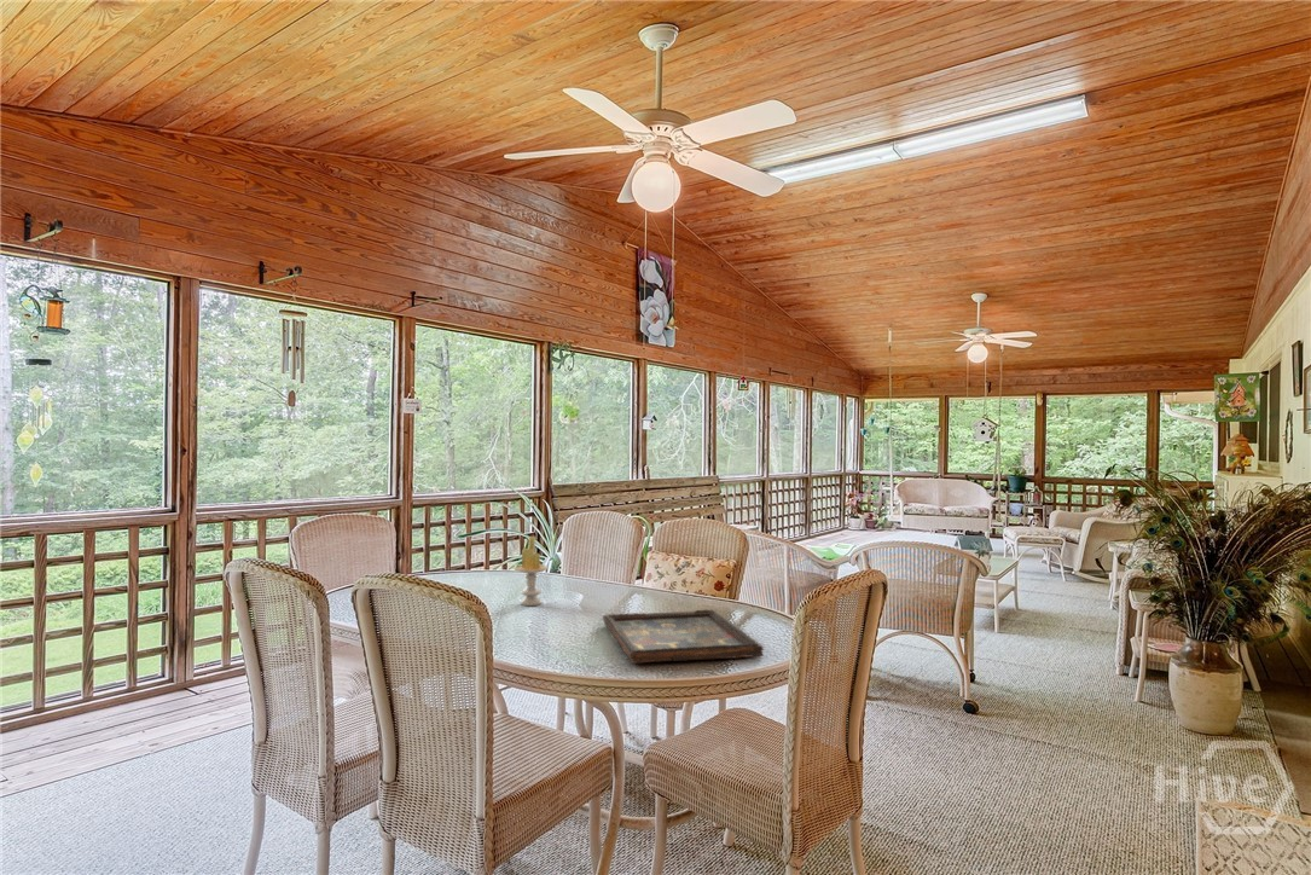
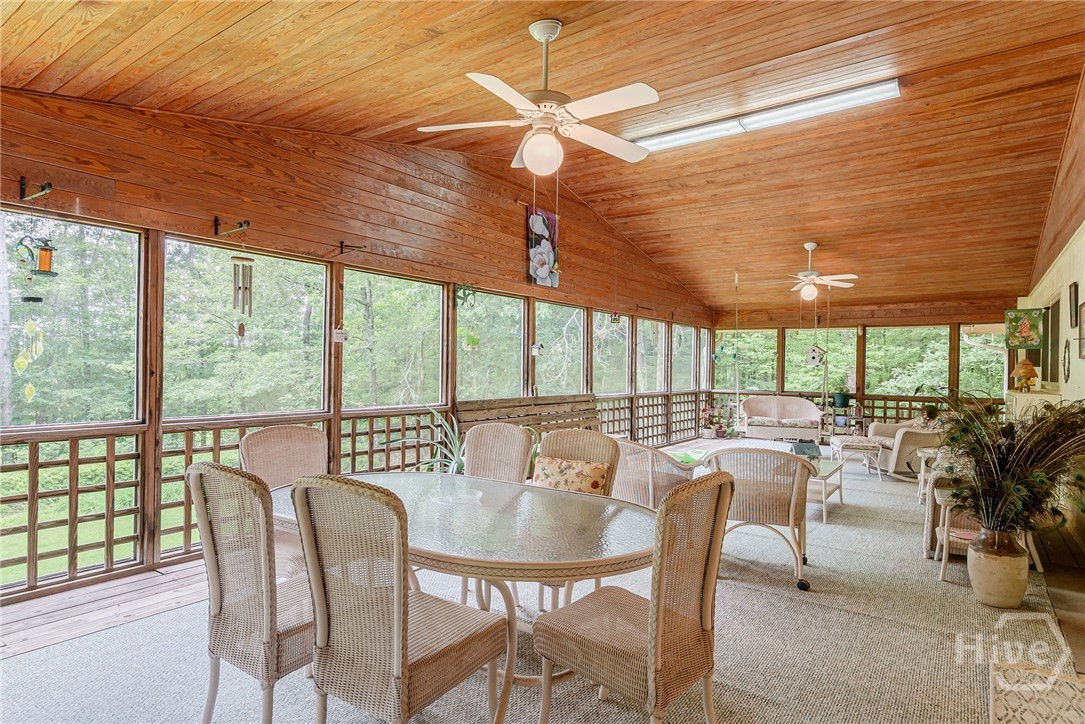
- candle [512,535,550,607]
- decorative tray [602,609,765,665]
